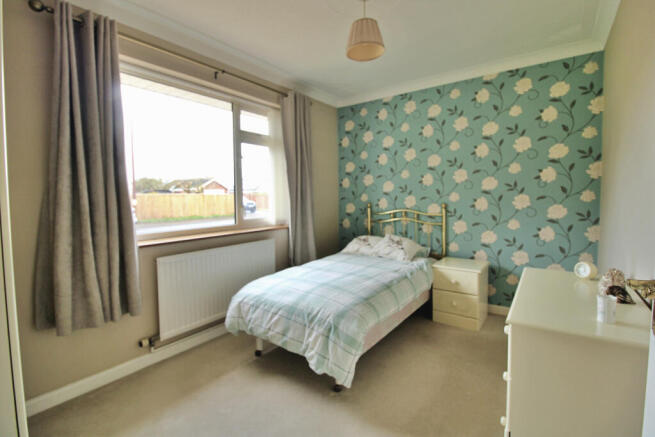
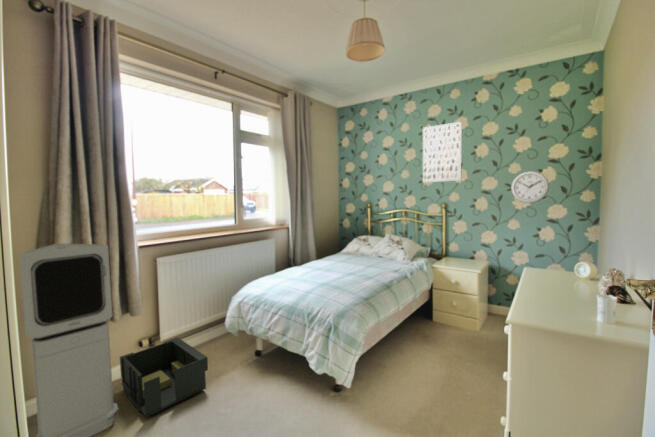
+ storage bin [119,336,209,418]
+ wall art [422,121,463,183]
+ air purifier [18,243,120,437]
+ wall clock [510,170,550,204]
